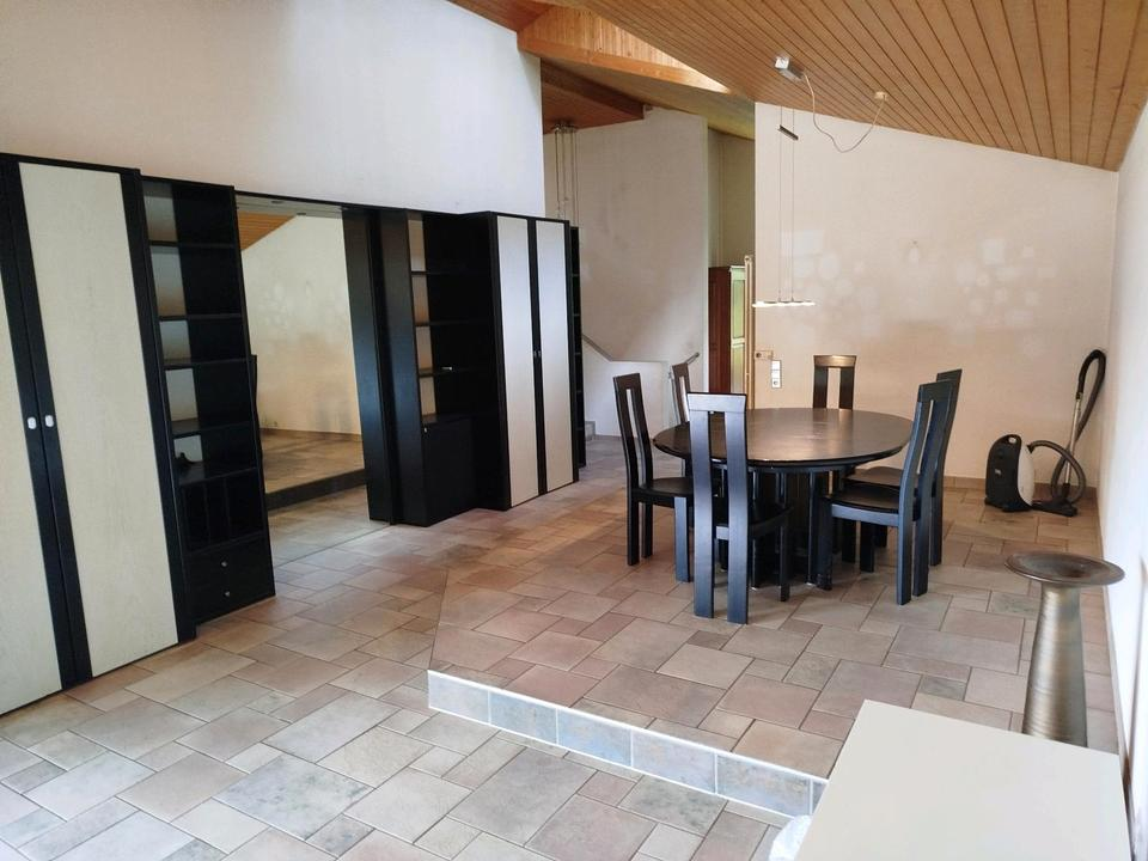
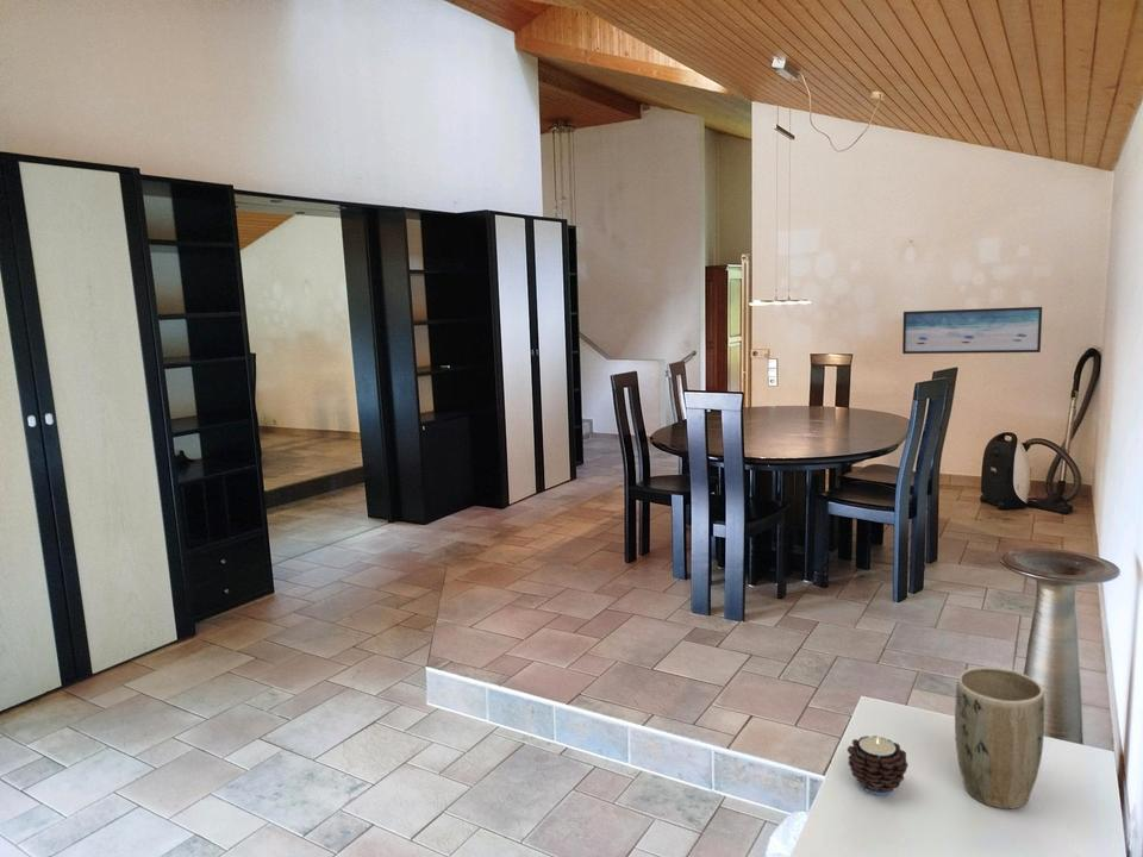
+ plant pot [954,665,1047,809]
+ wall art [901,306,1043,355]
+ candle [847,734,910,796]
